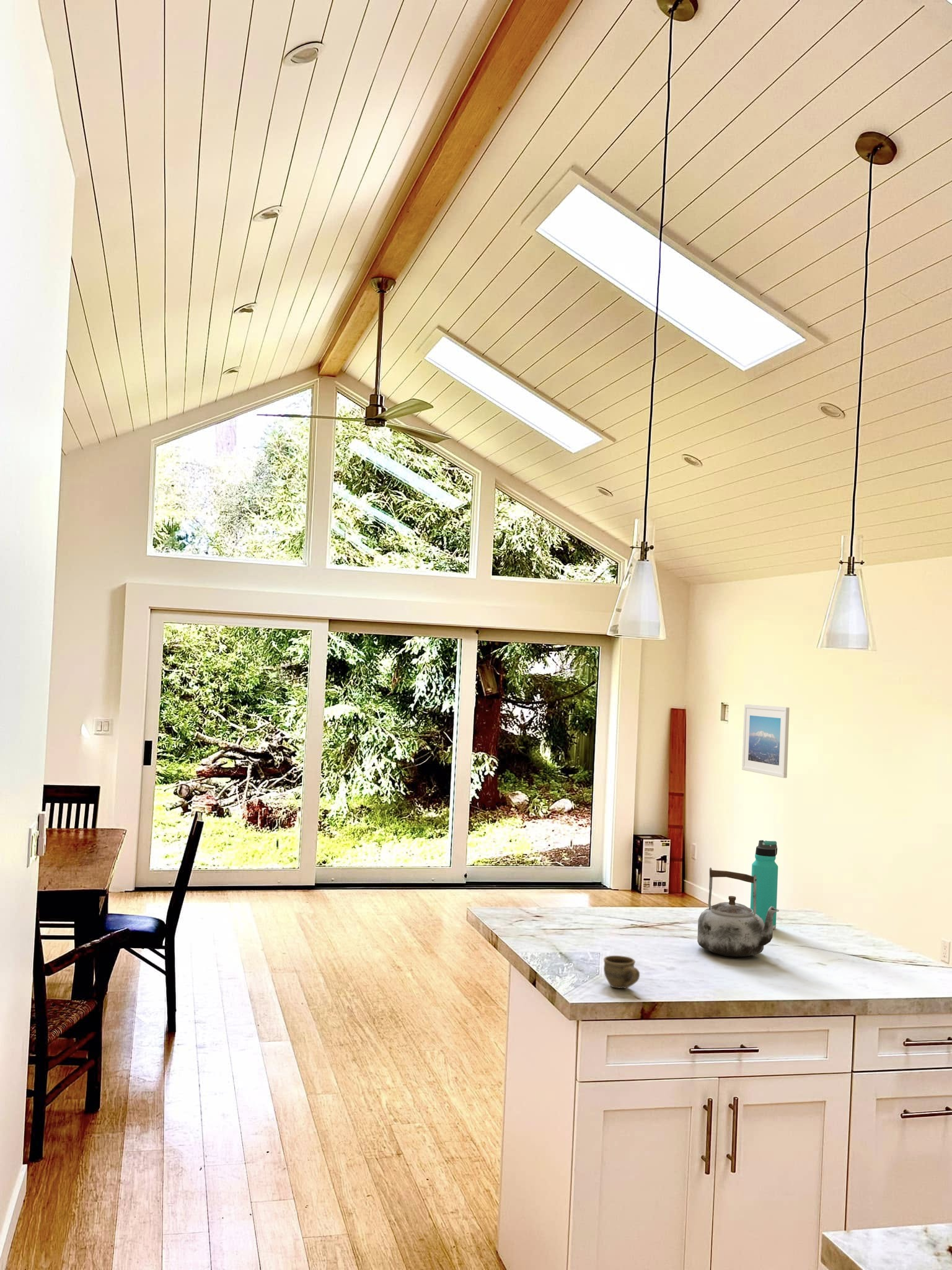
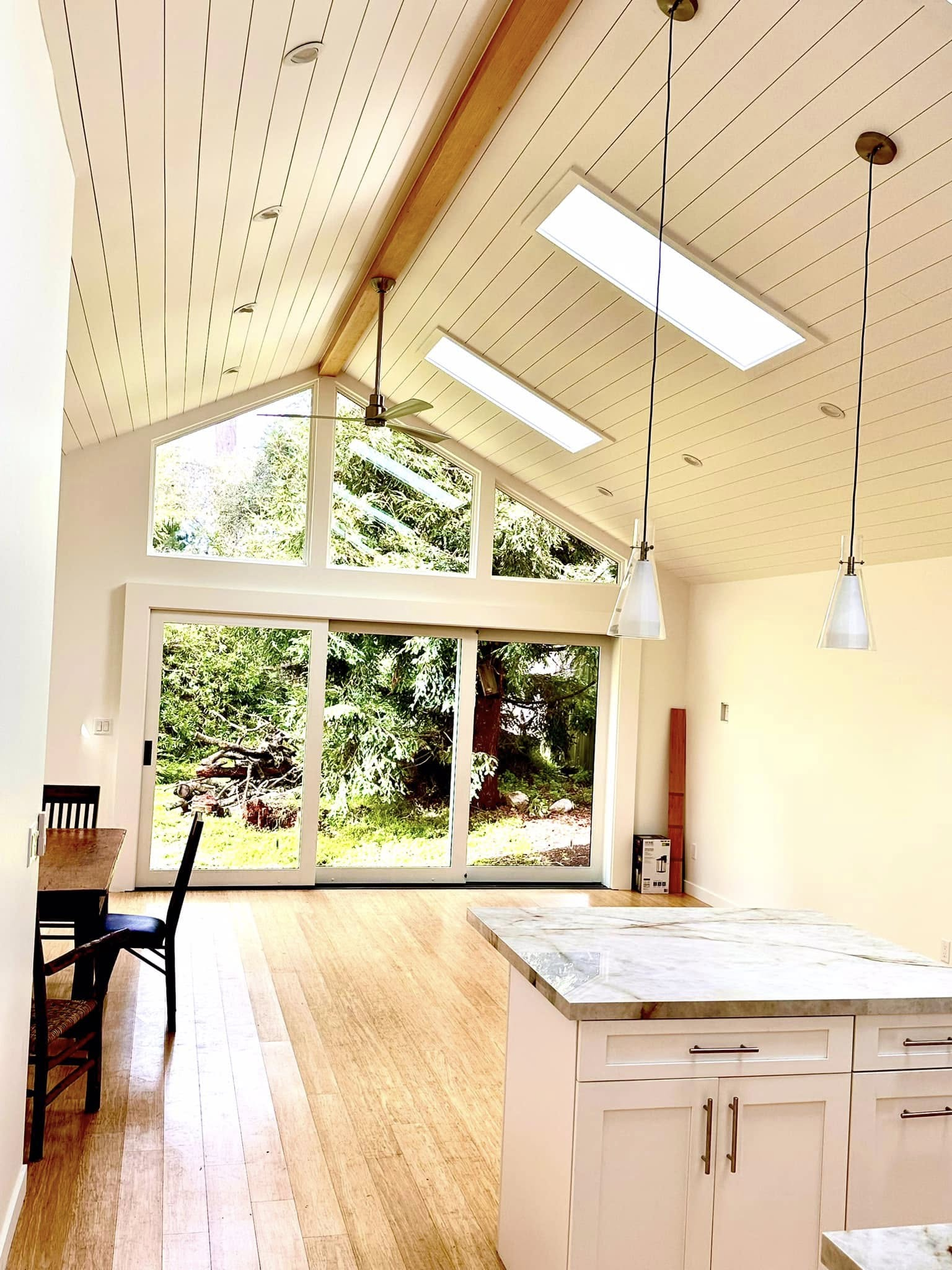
- cup [603,955,640,989]
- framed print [741,704,790,779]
- kettle [697,867,780,957]
- thermos bottle [750,840,778,930]
